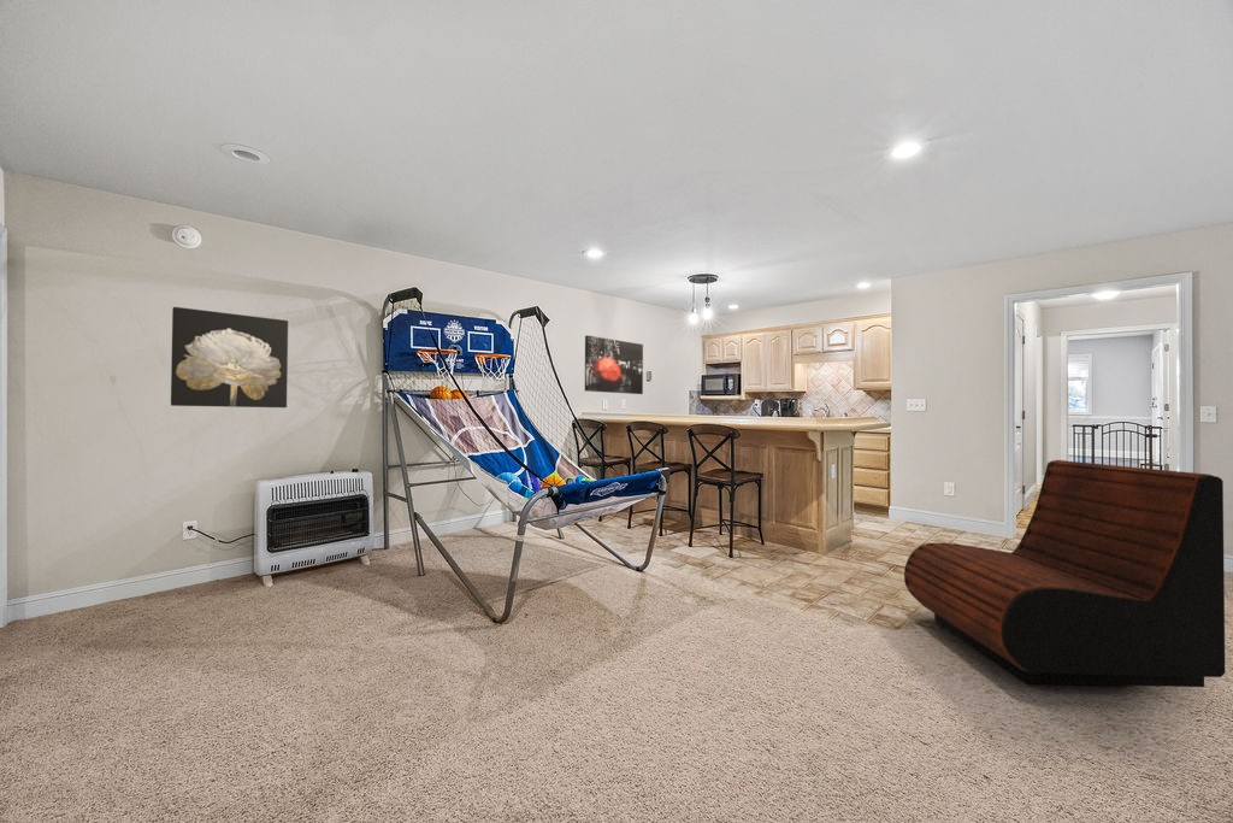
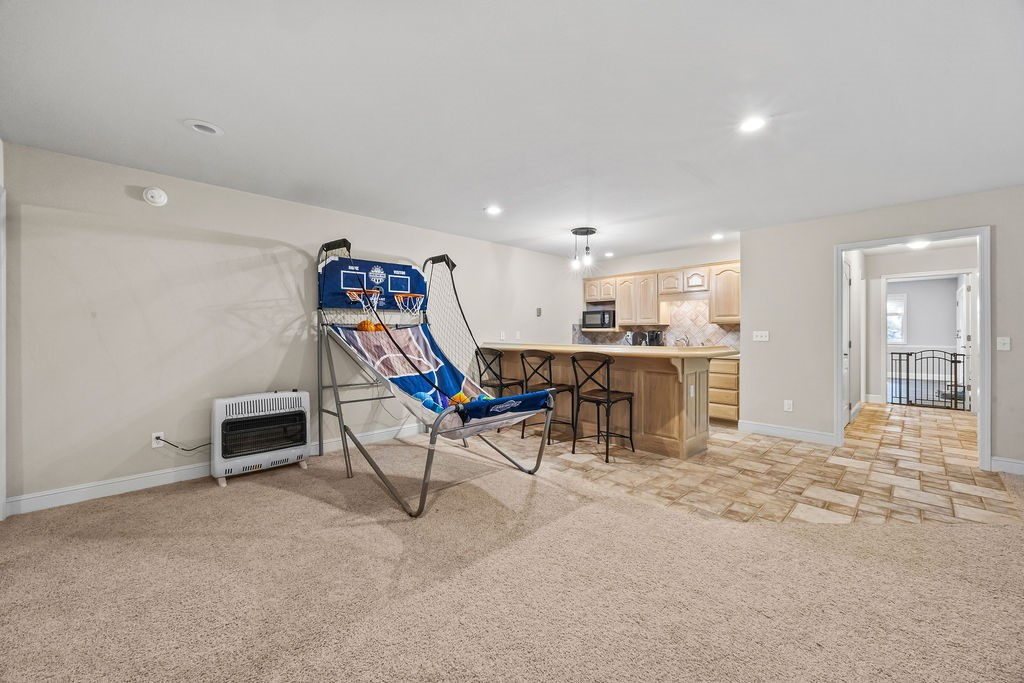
- wall art [170,306,289,408]
- lounge chair [903,459,1226,688]
- wall art [584,335,644,395]
